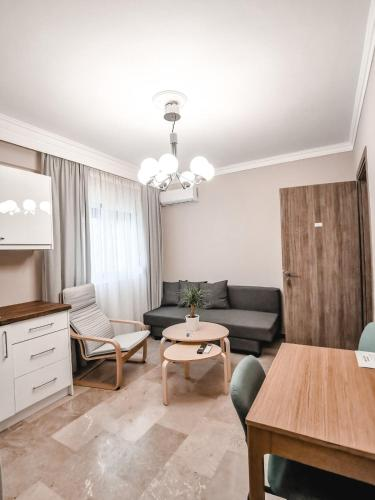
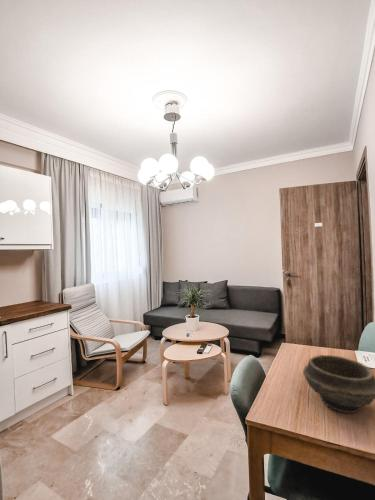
+ bowl [302,354,375,414]
